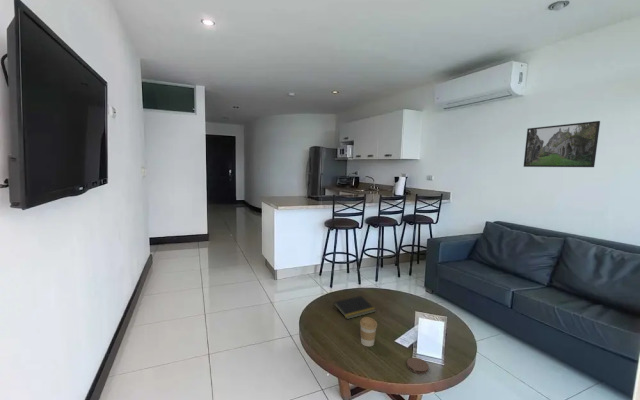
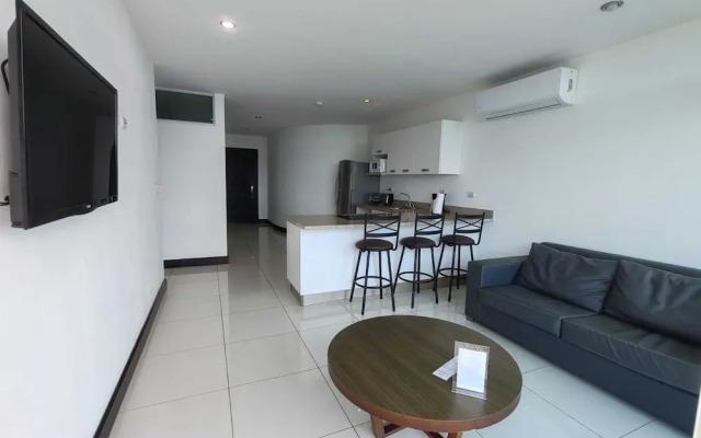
- coffee cup [359,316,378,347]
- coaster [406,357,429,375]
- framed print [523,120,601,168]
- notepad [332,295,377,320]
